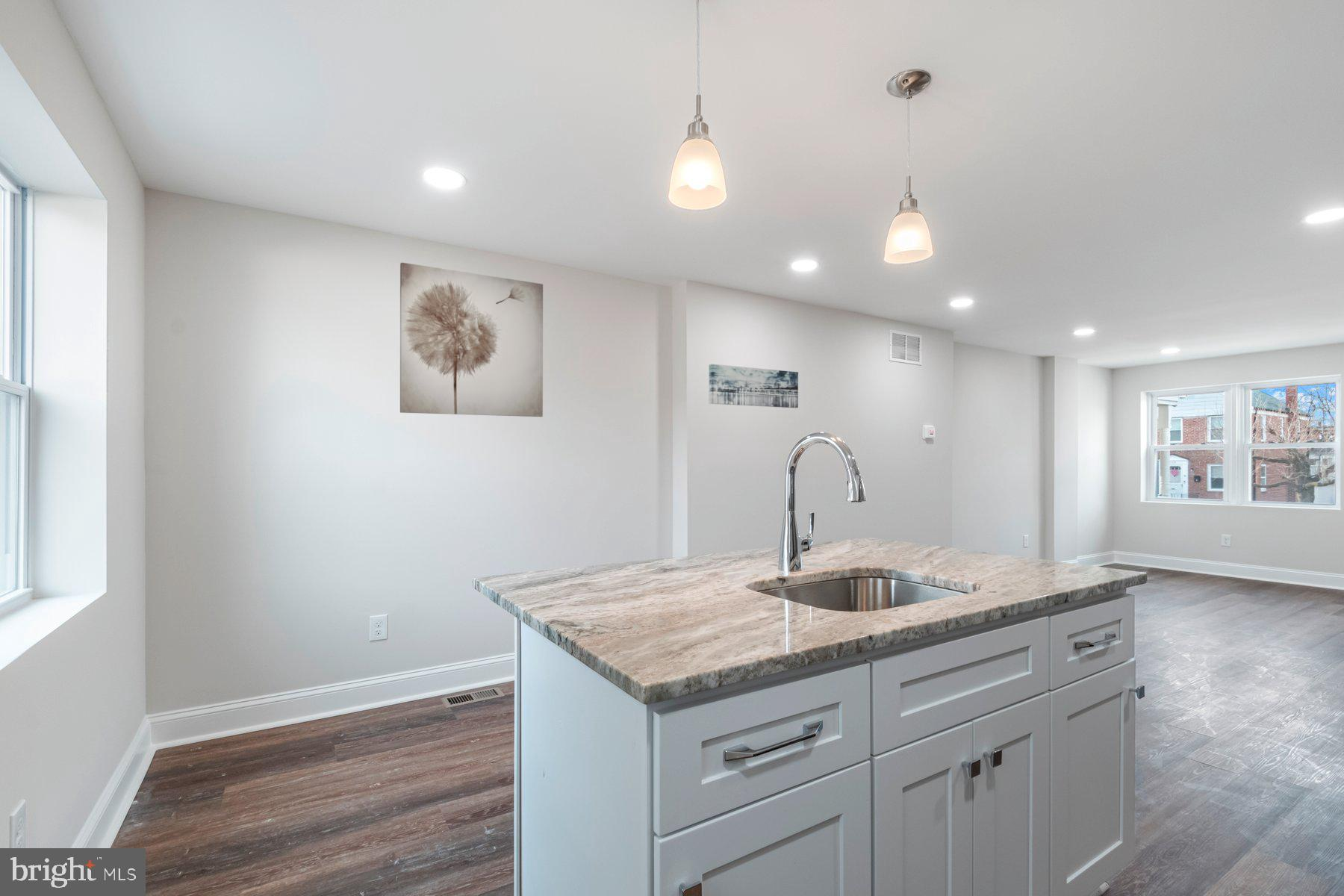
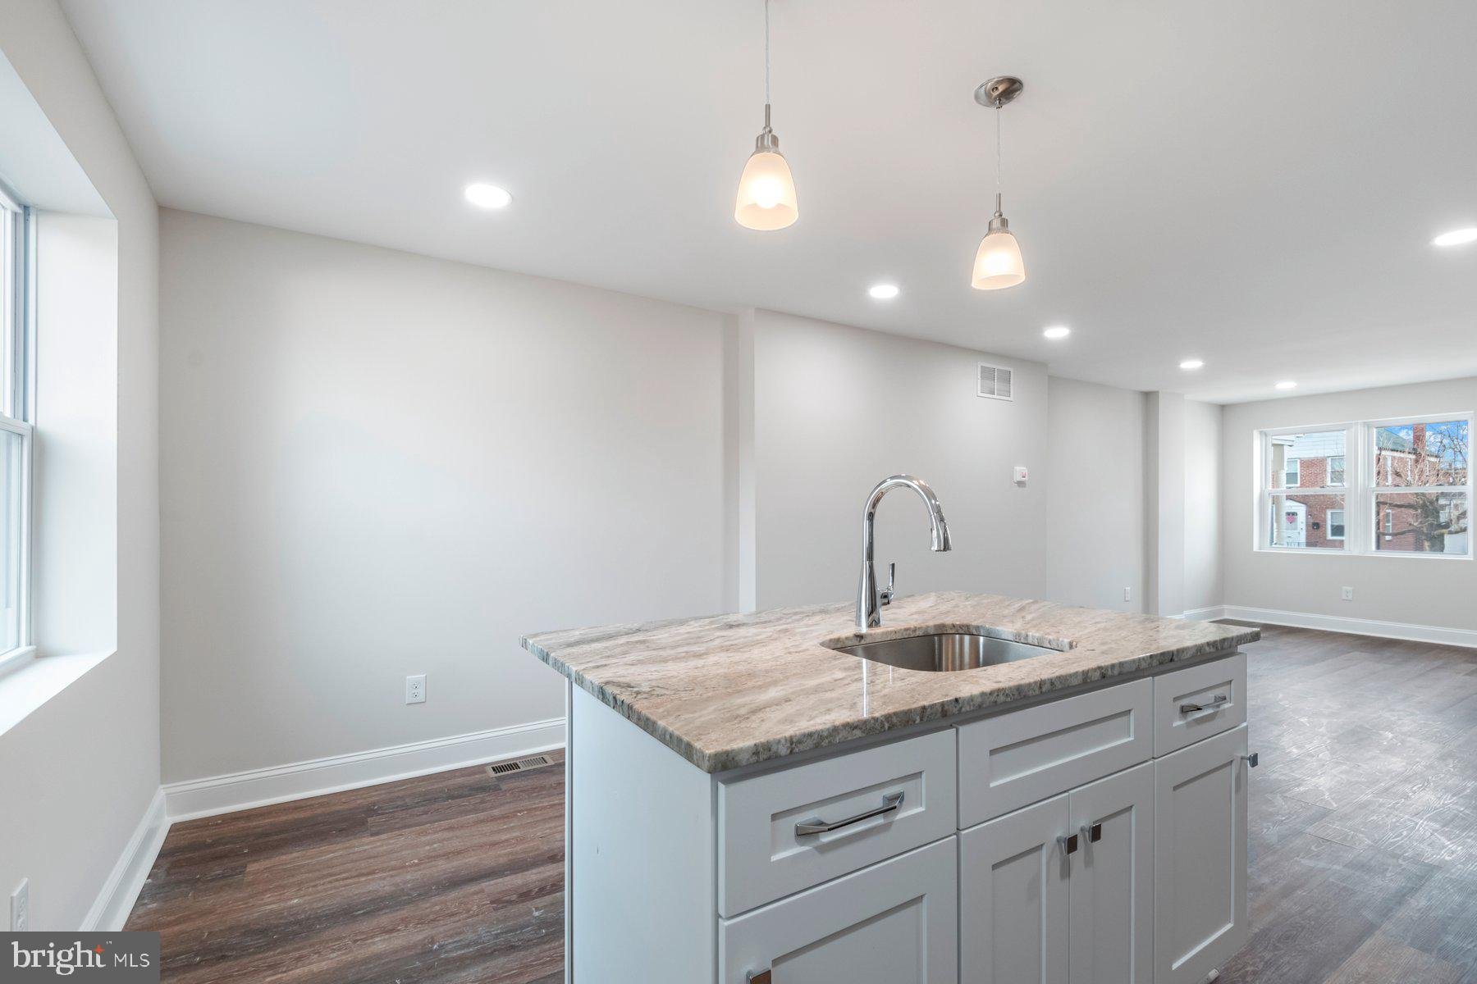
- wall art [708,364,799,408]
- wall art [399,262,544,417]
